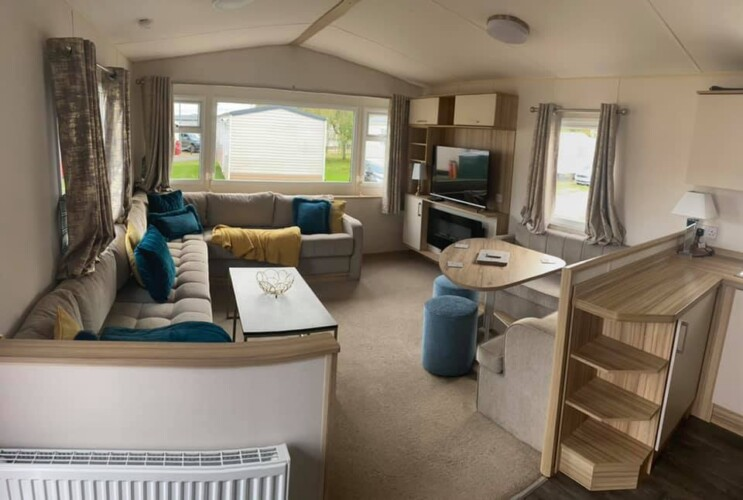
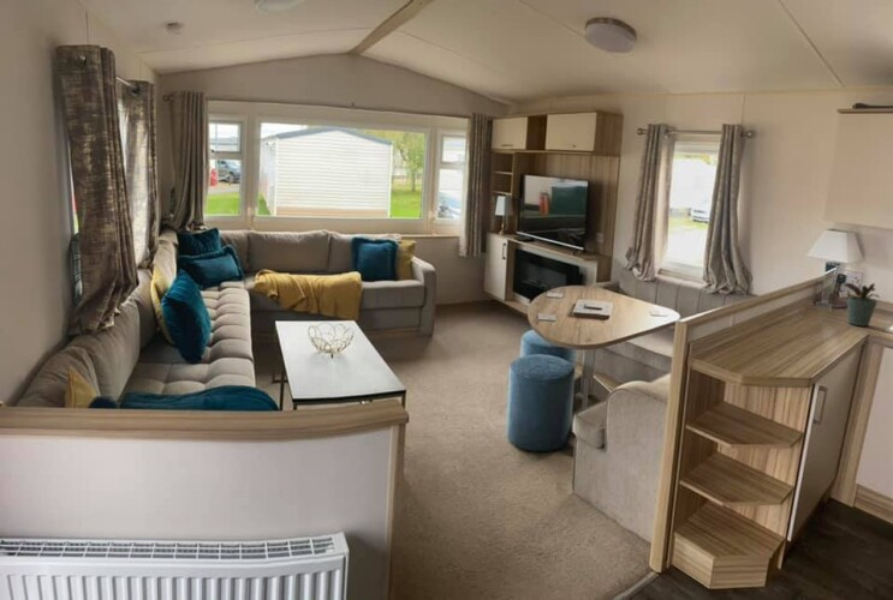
+ potted plant [843,274,881,328]
